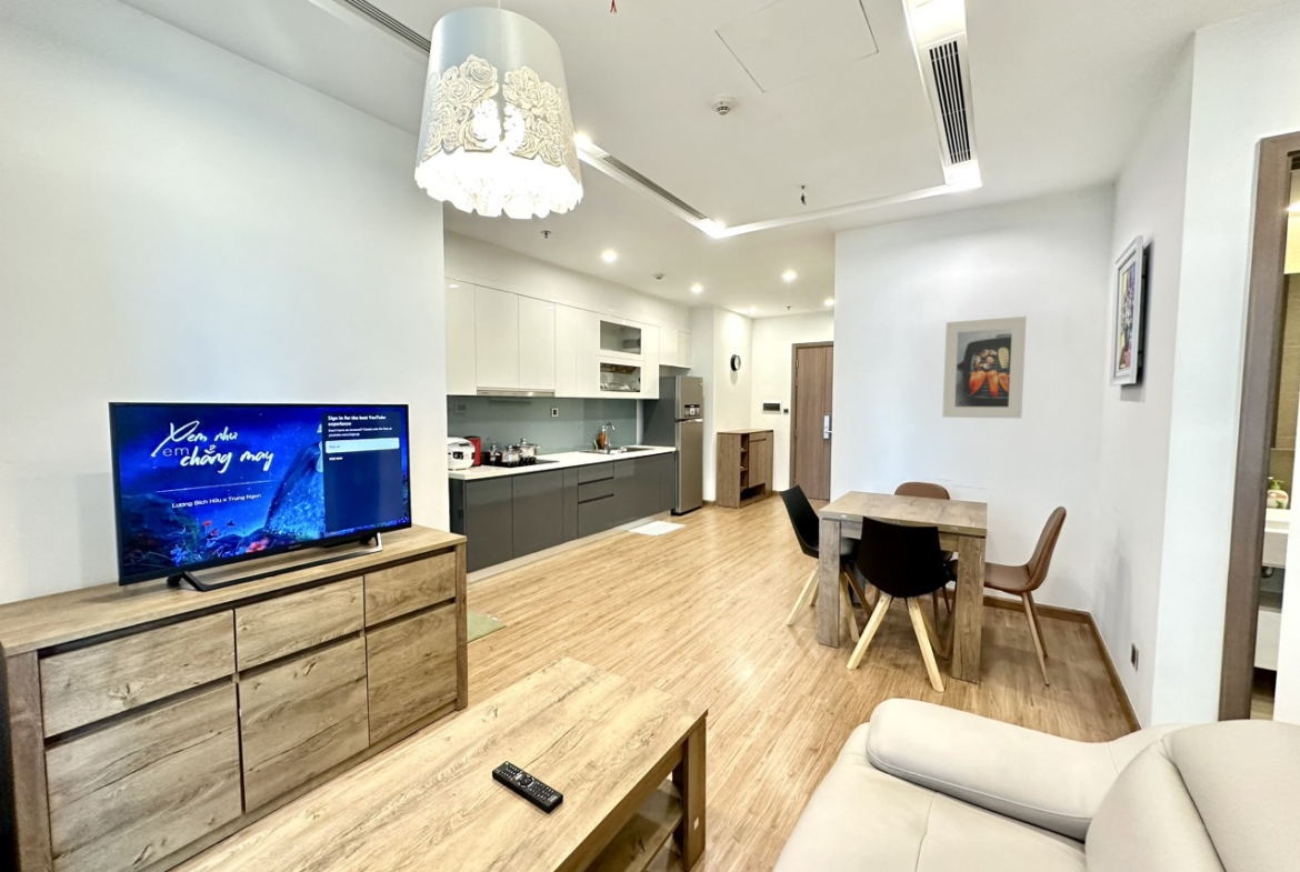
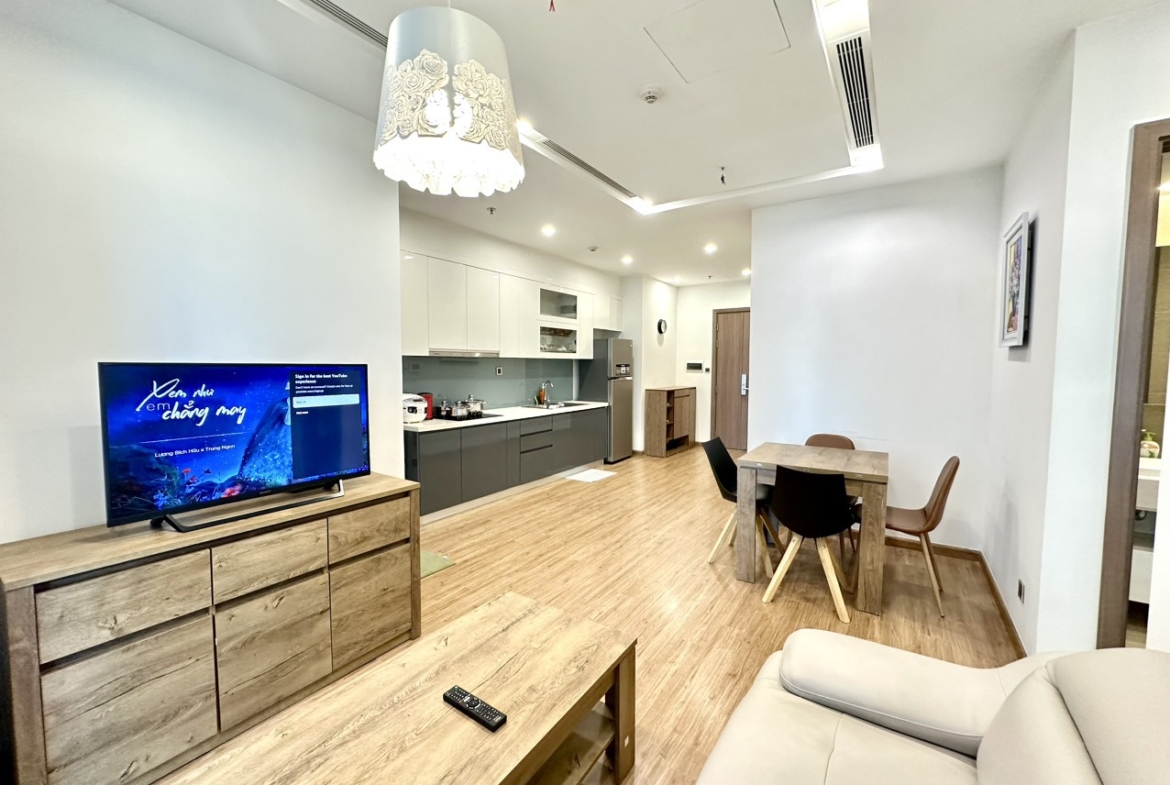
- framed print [941,315,1028,420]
